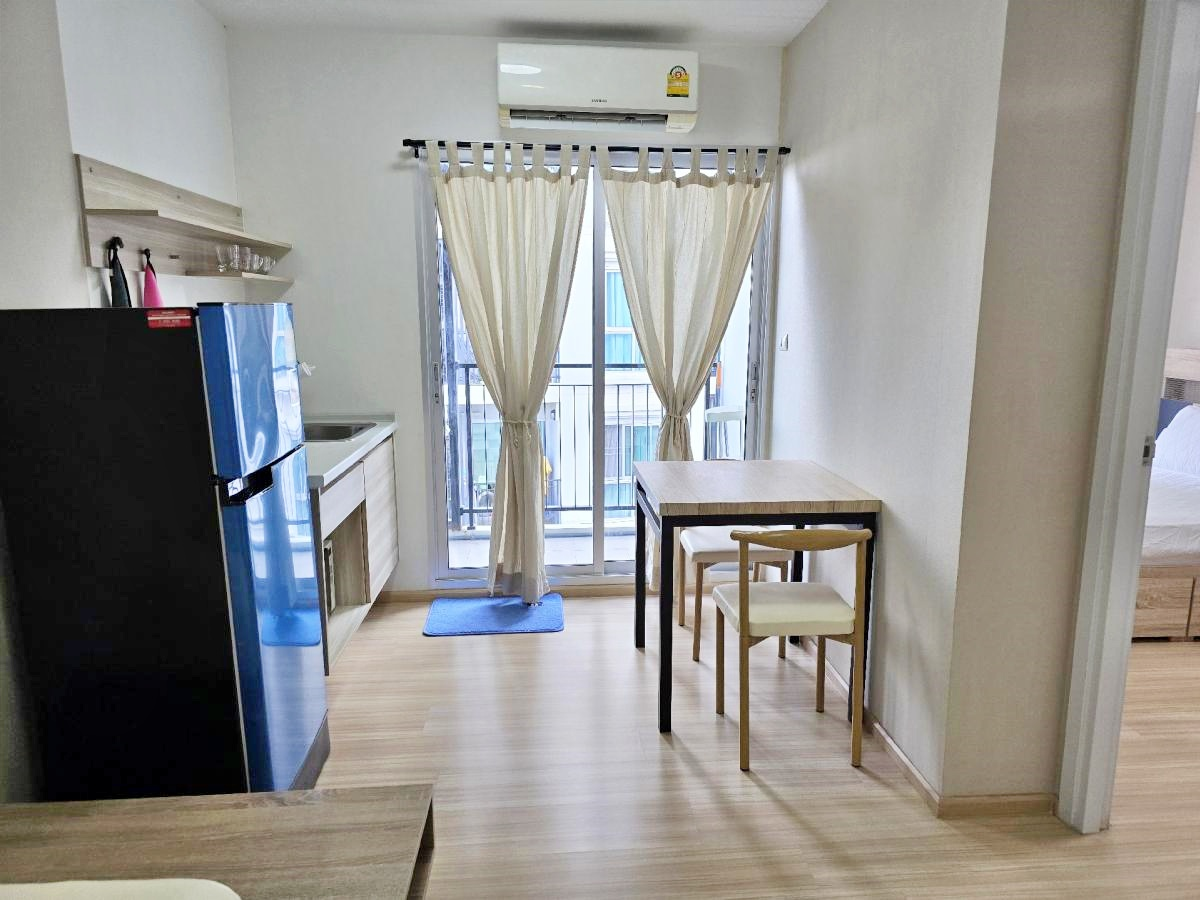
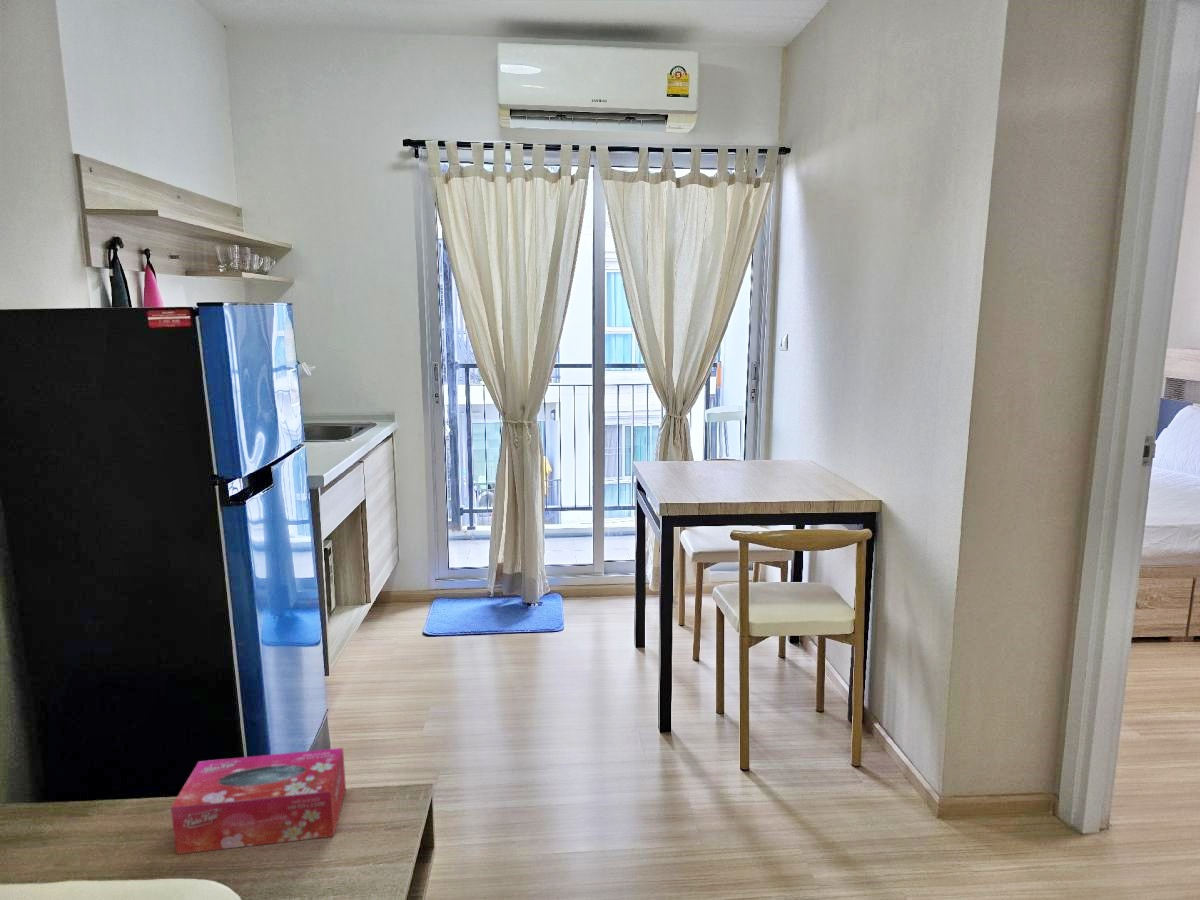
+ tissue box [170,747,347,855]
